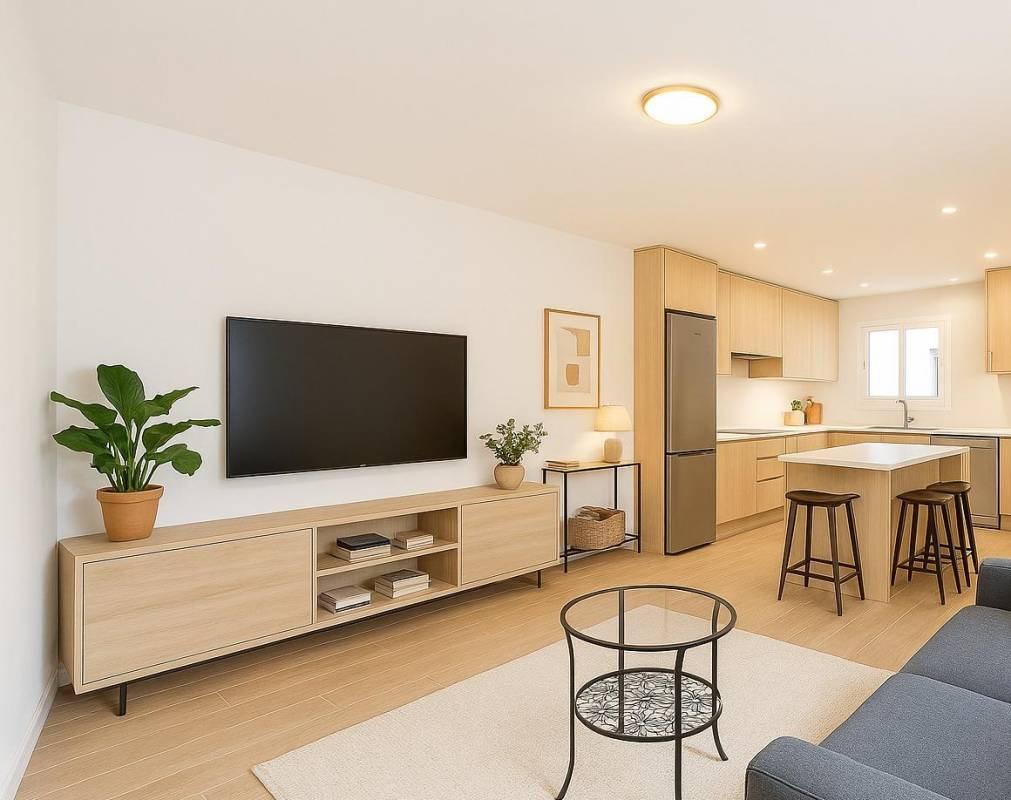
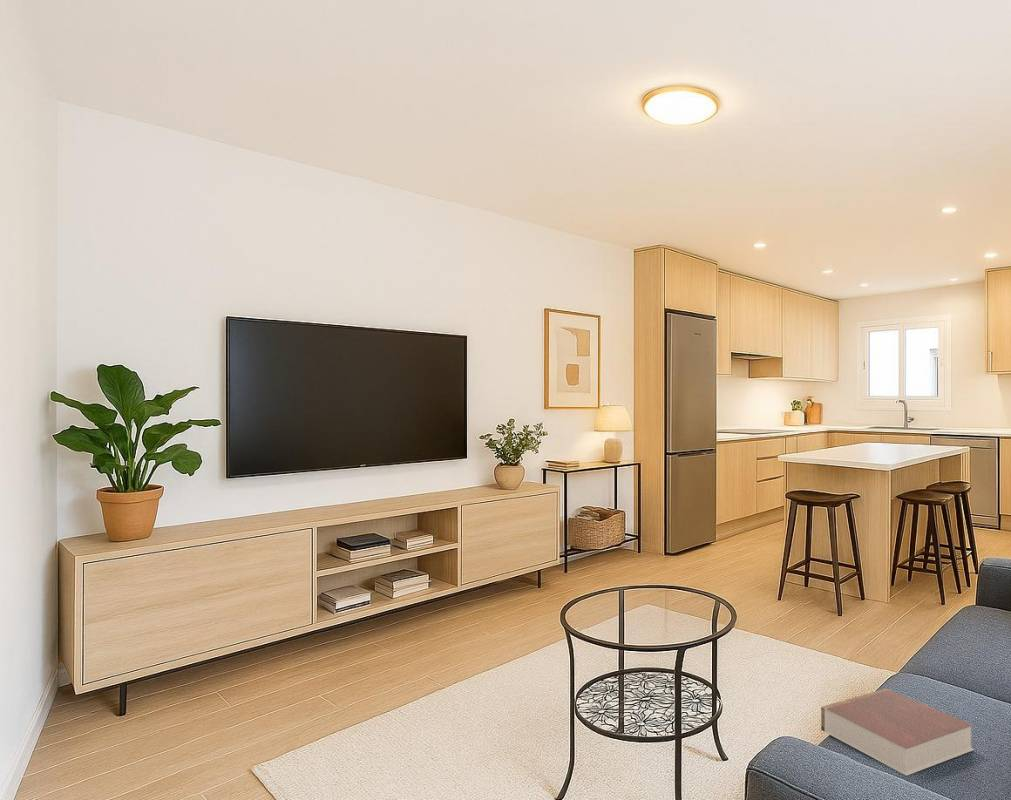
+ book [820,688,975,776]
